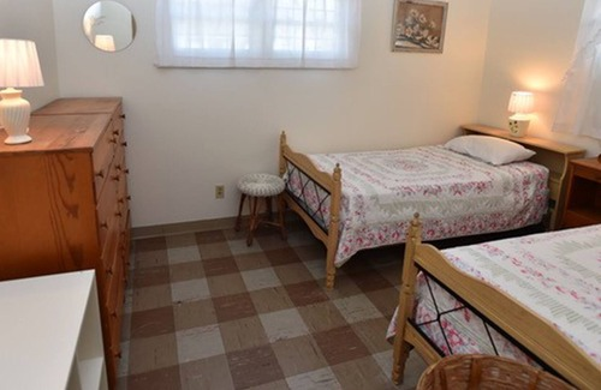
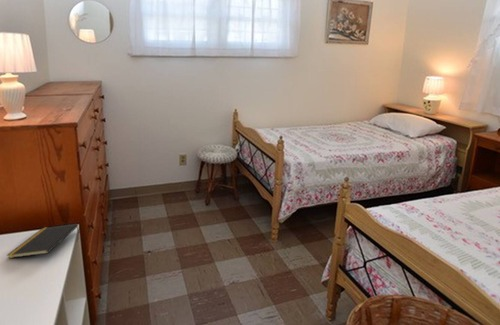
+ notepad [6,223,80,259]
